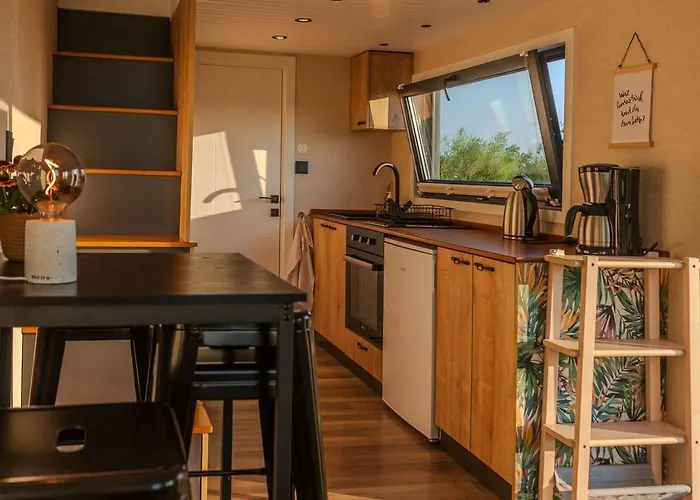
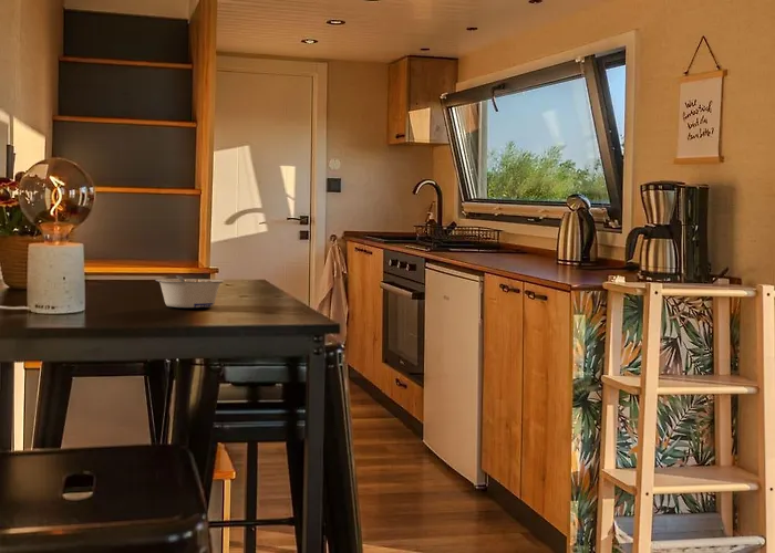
+ legume [155,274,226,309]
